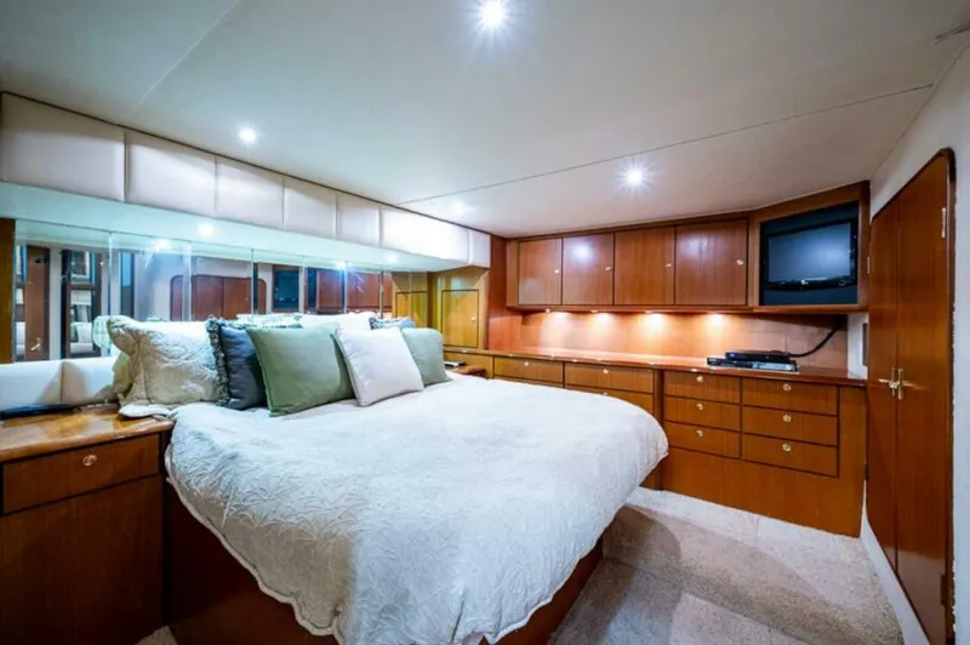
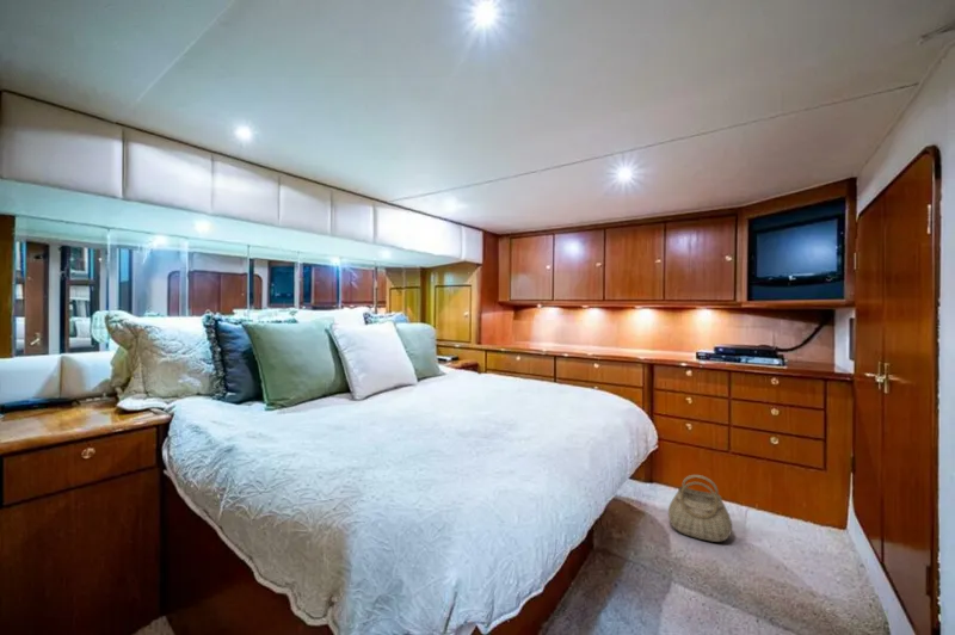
+ basket [667,474,733,543]
